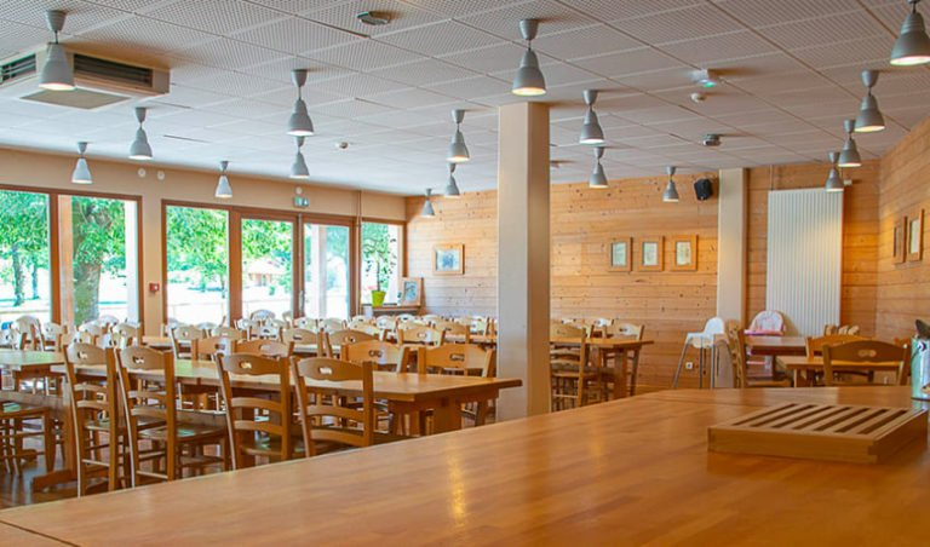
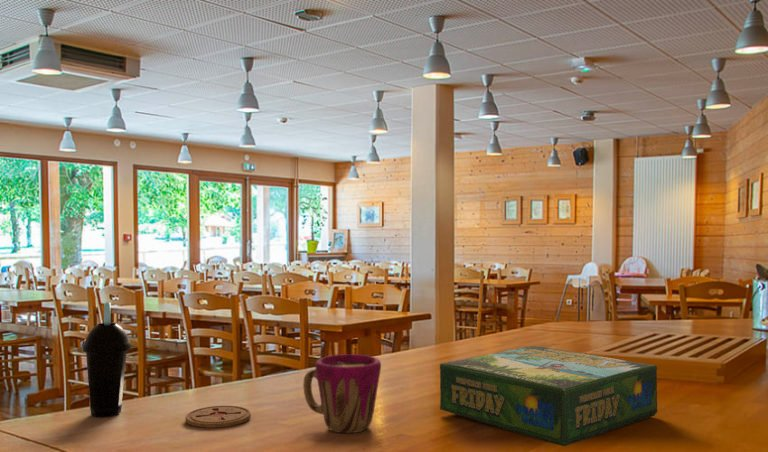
+ coaster [185,405,252,429]
+ board game [439,345,658,447]
+ cup [302,353,382,434]
+ cup [81,302,132,418]
